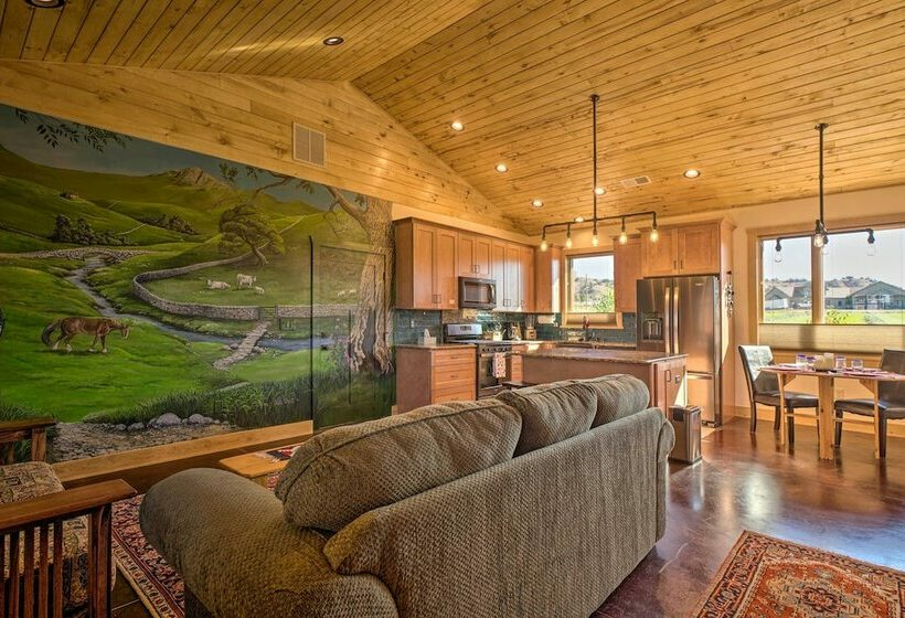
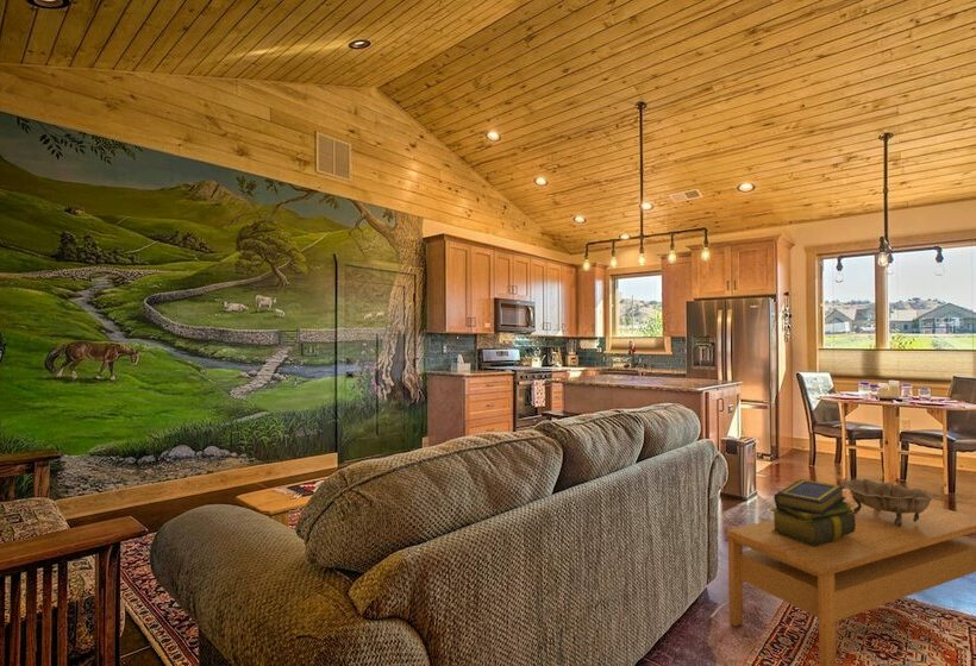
+ coffee table [726,502,976,666]
+ decorative bowl [838,478,940,527]
+ stack of books [769,478,856,547]
